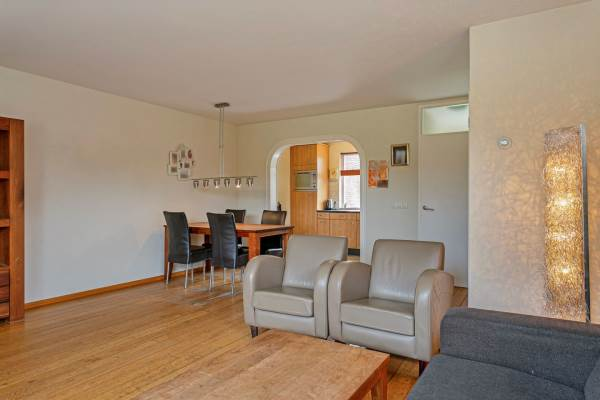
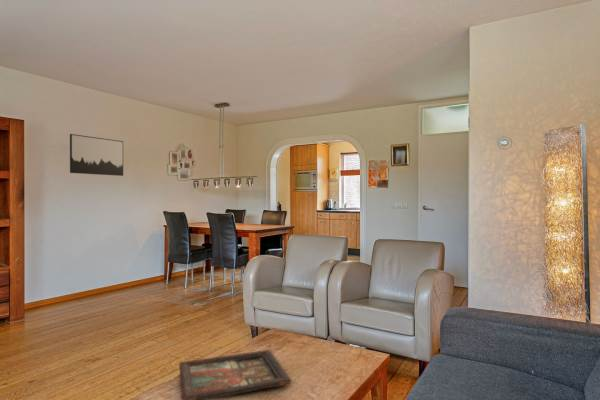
+ wall art [69,133,124,177]
+ decorative tray [178,349,292,400]
